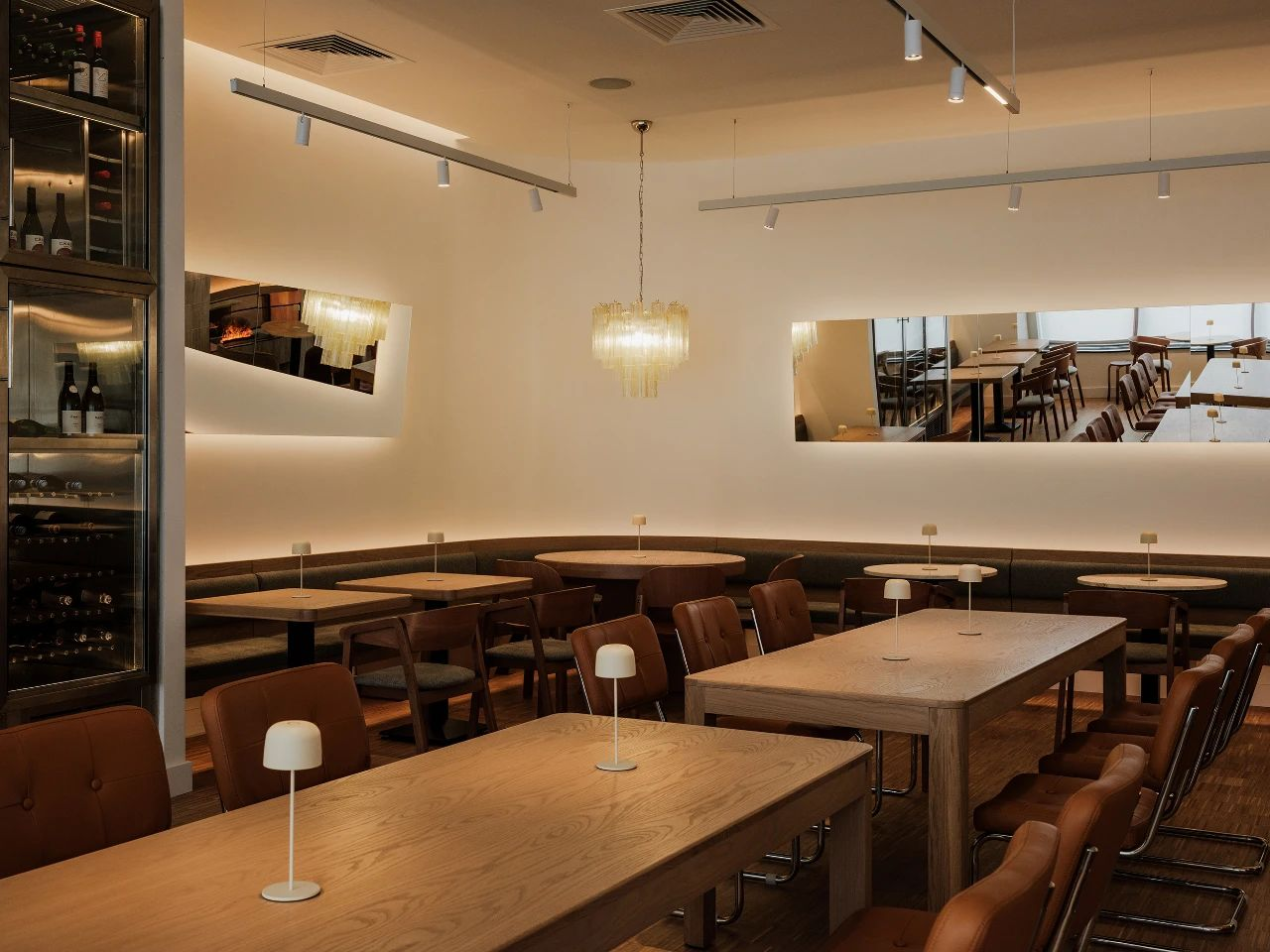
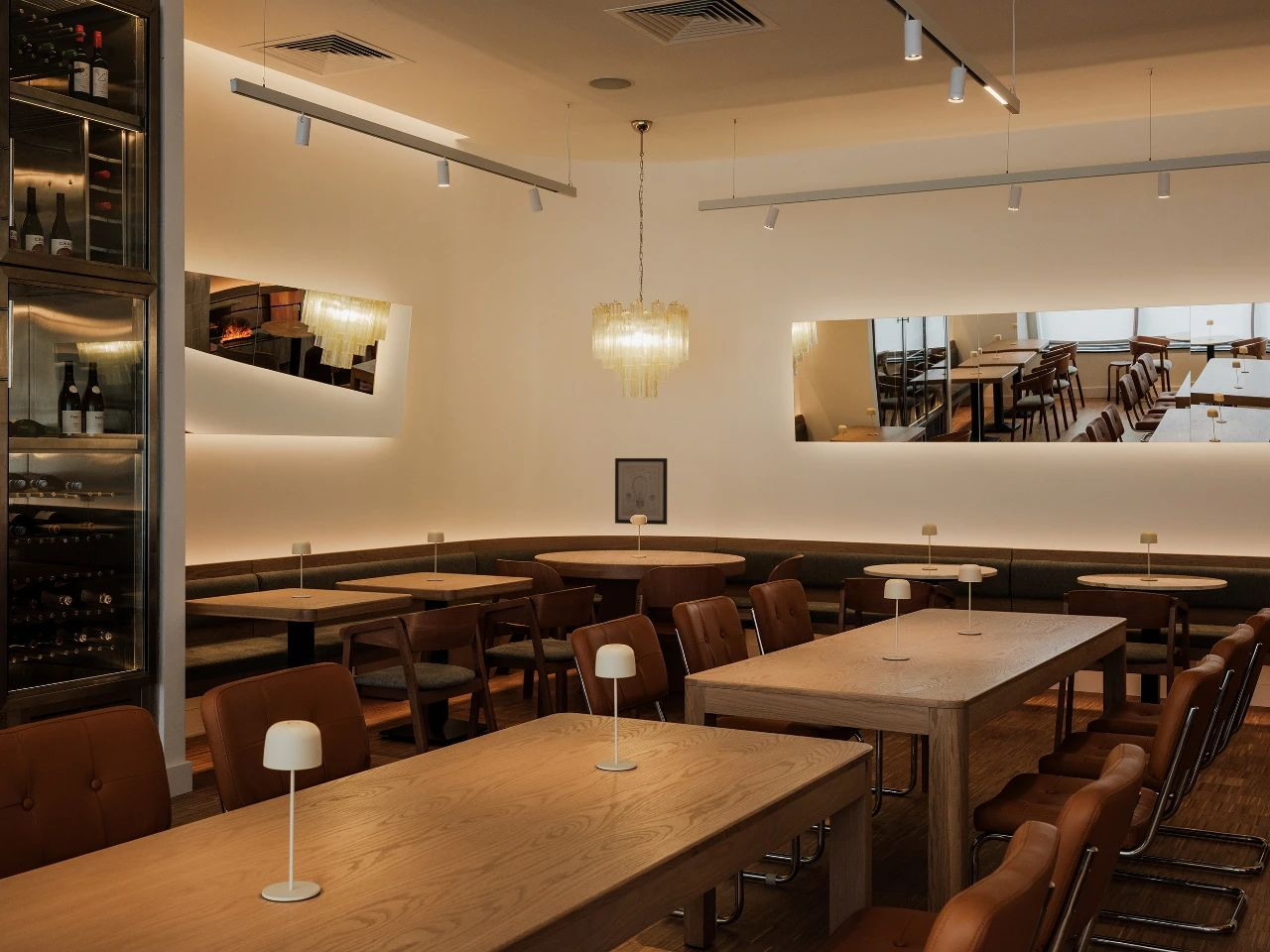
+ wall art [614,457,668,526]
